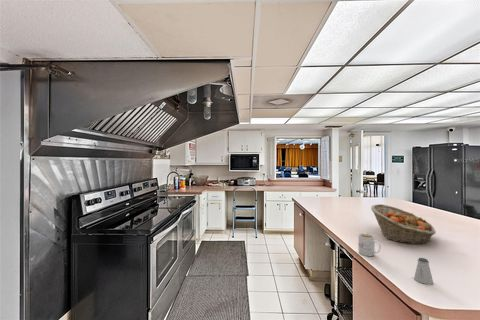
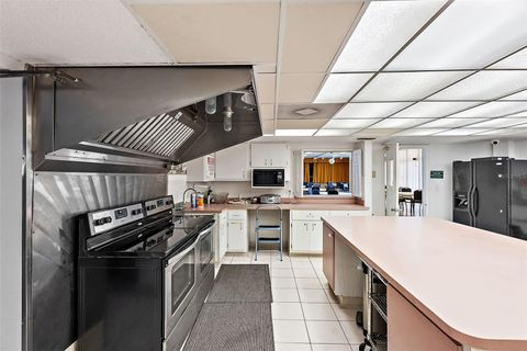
- fruit basket [370,203,437,245]
- mug [357,232,382,257]
- saltshaker [413,257,434,285]
